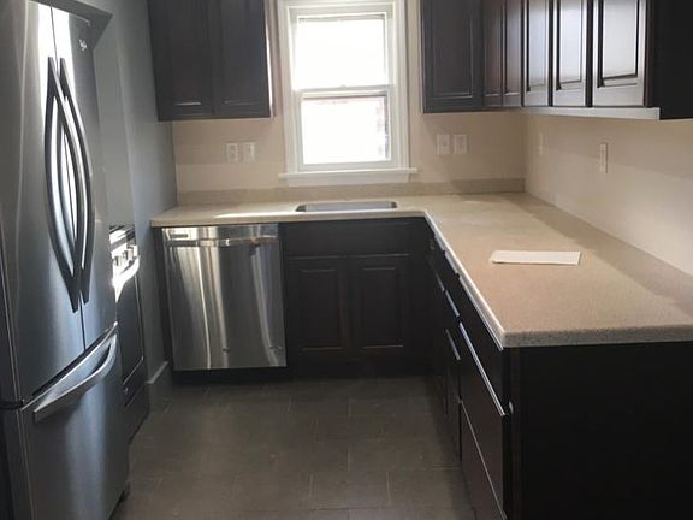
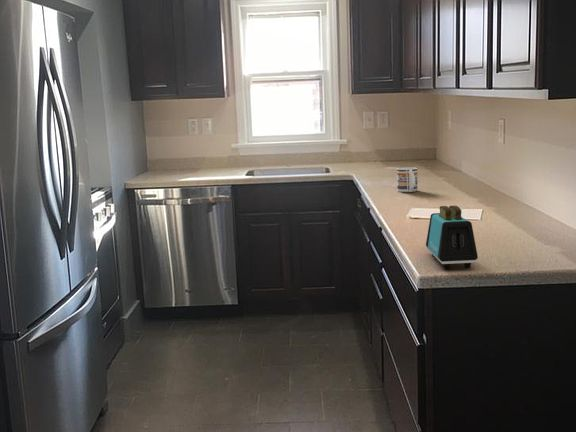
+ mug [396,167,419,193]
+ toaster [425,205,479,270]
